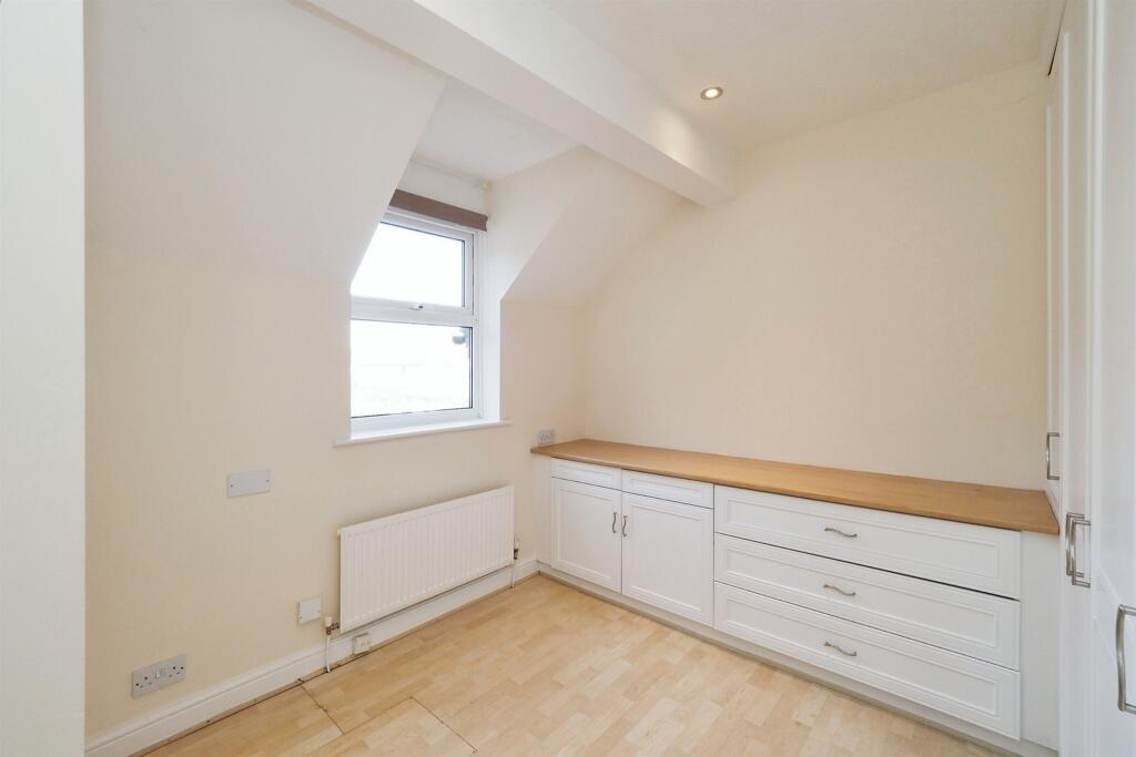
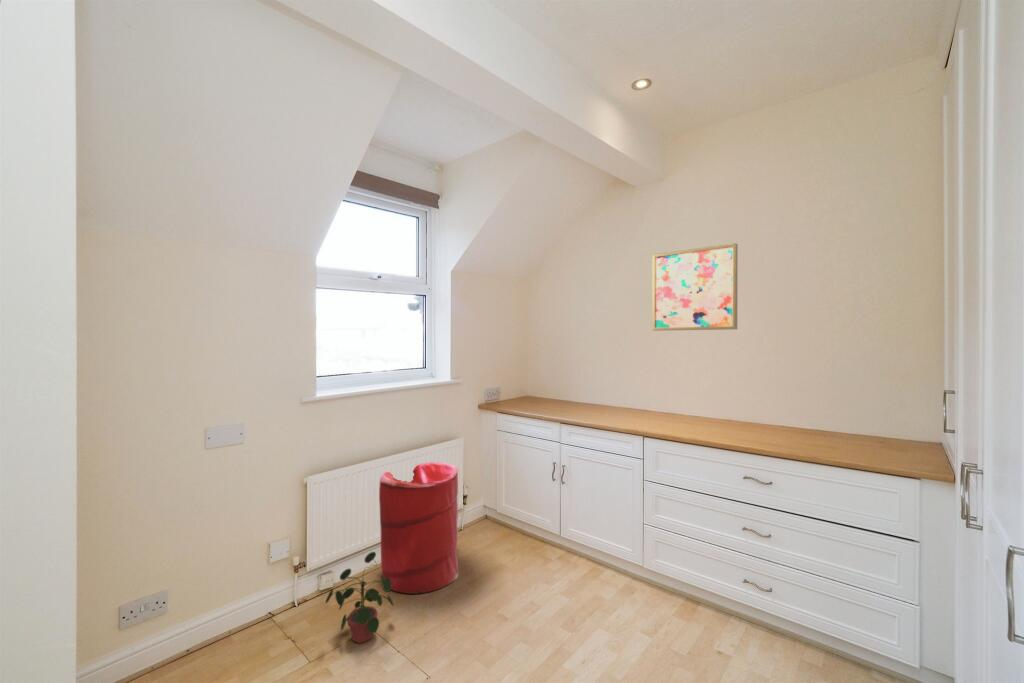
+ potted plant [324,551,395,644]
+ laundry hamper [378,461,459,595]
+ wall art [651,242,739,332]
